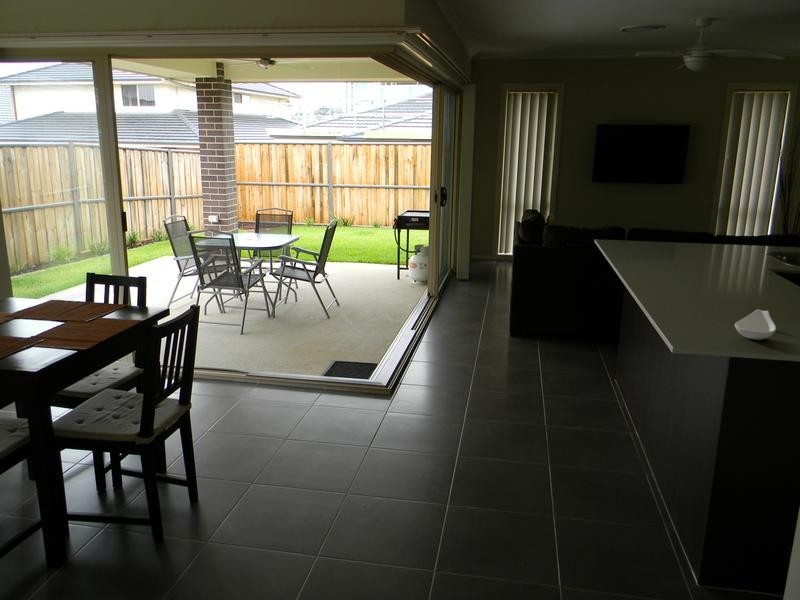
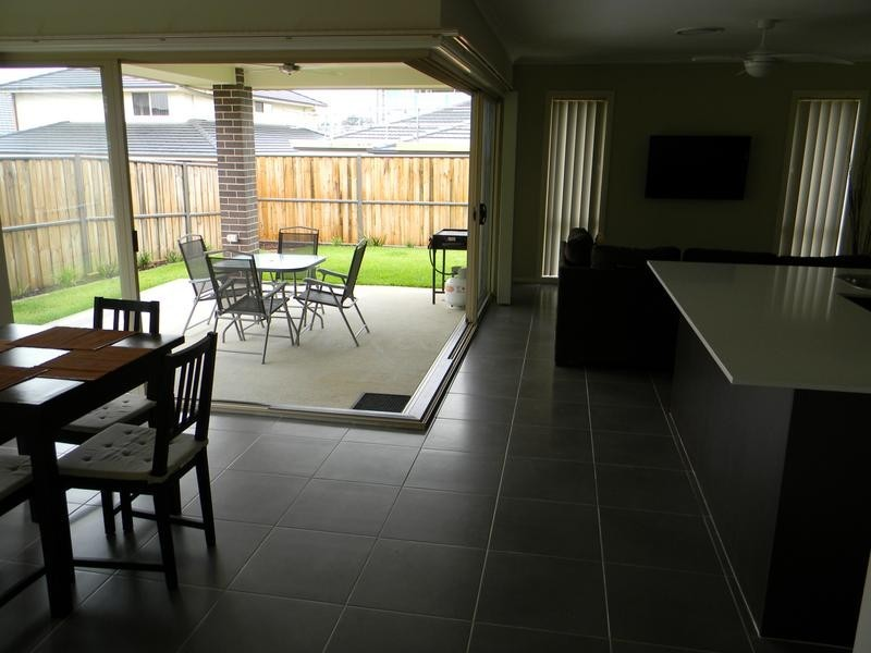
- spoon rest [734,308,777,341]
